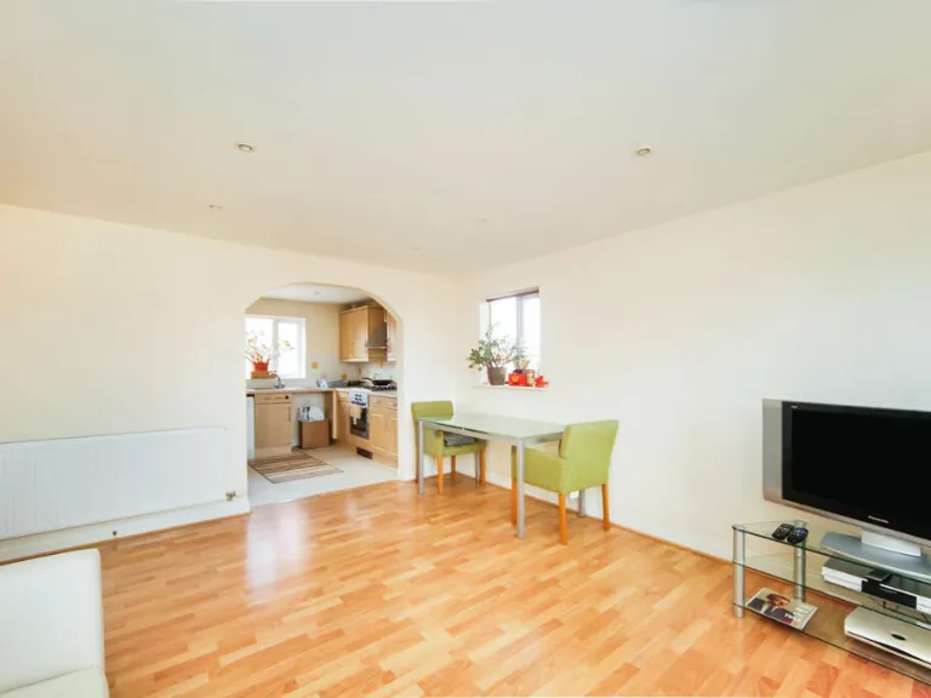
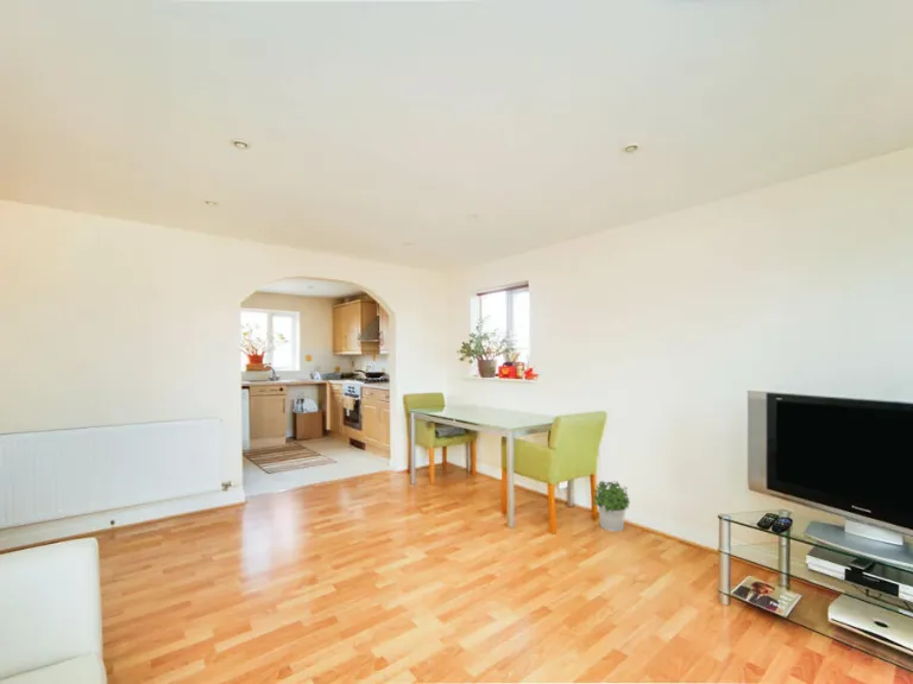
+ potted plant [592,480,631,532]
